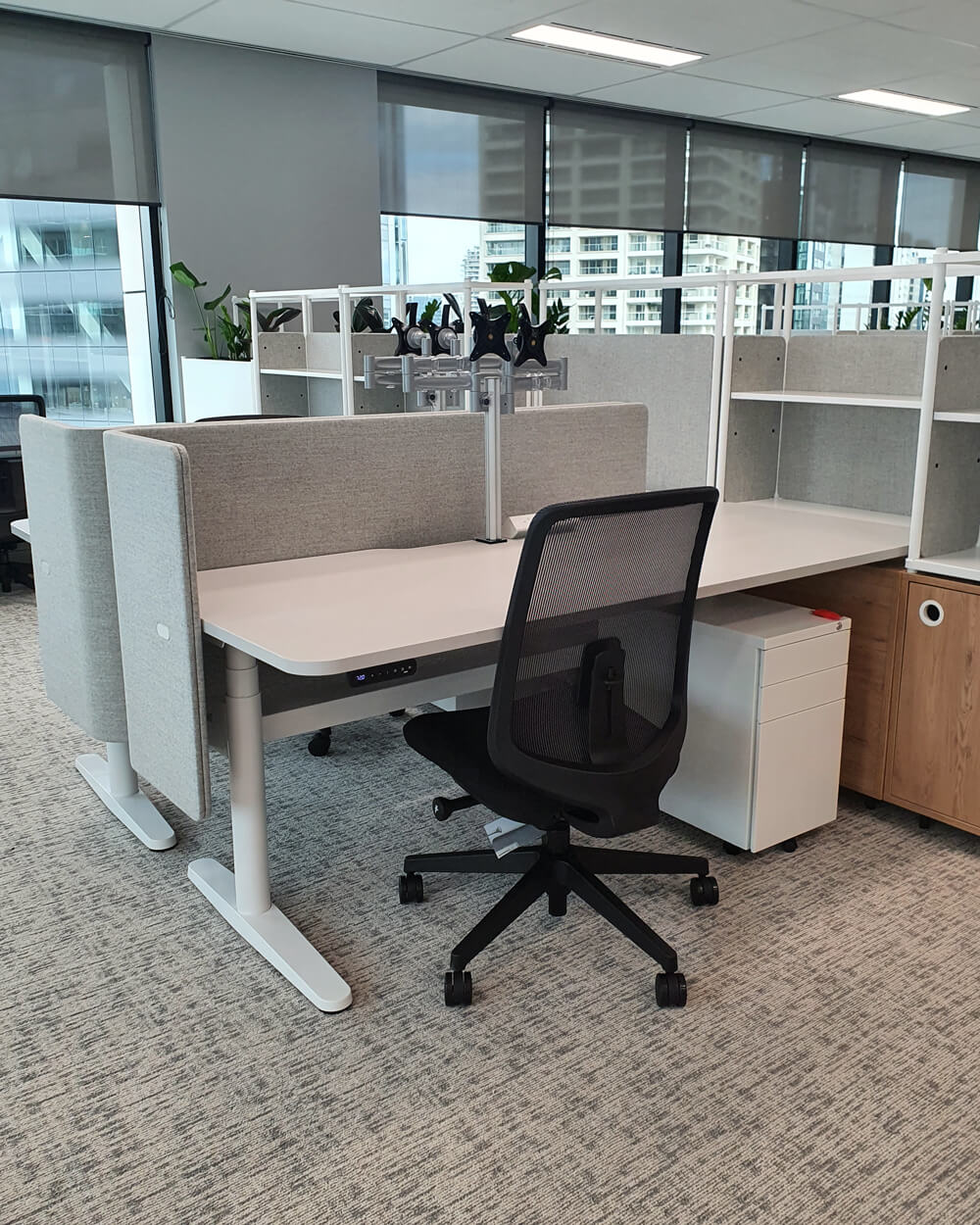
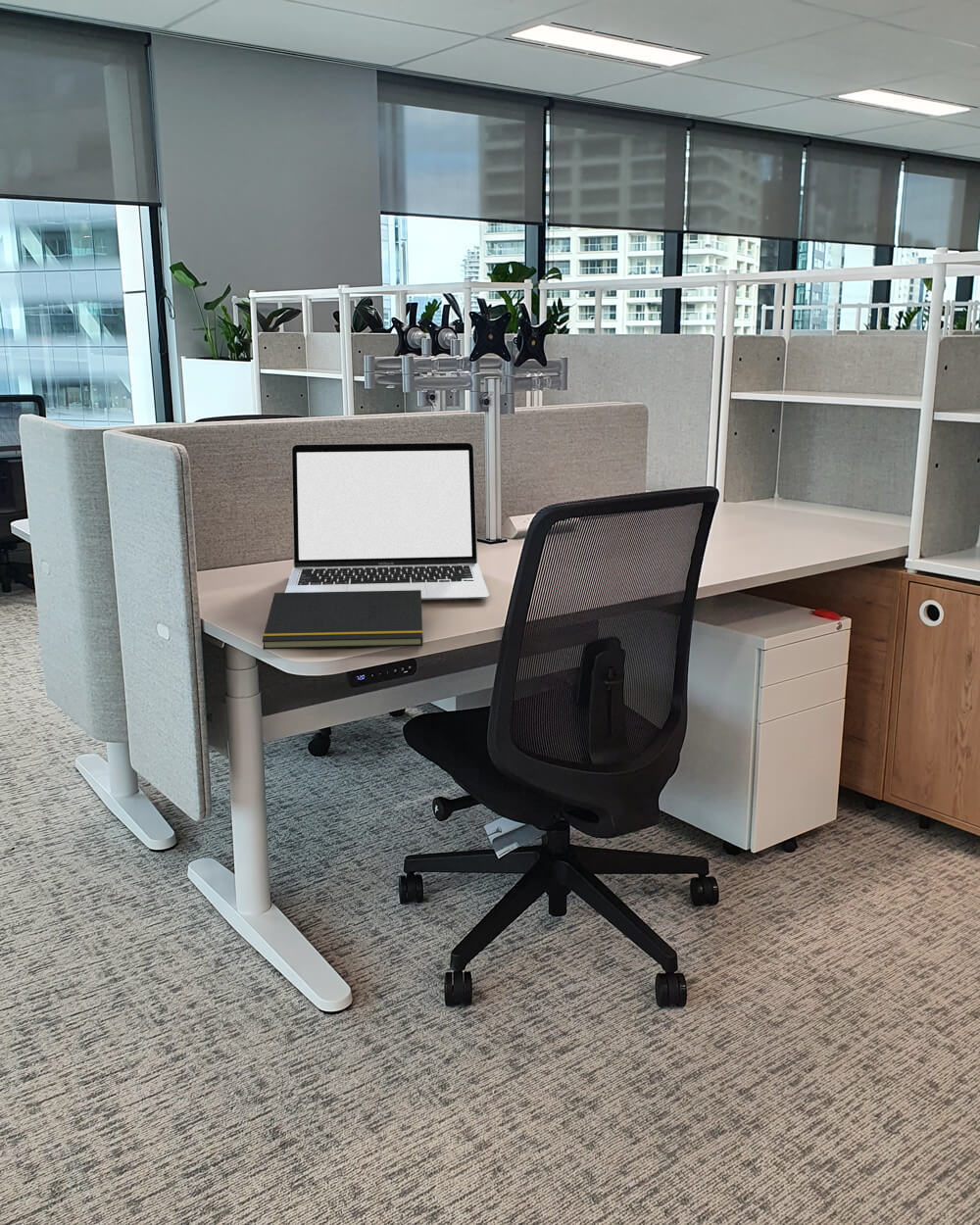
+ notepad [261,590,424,651]
+ laptop [284,441,490,601]
